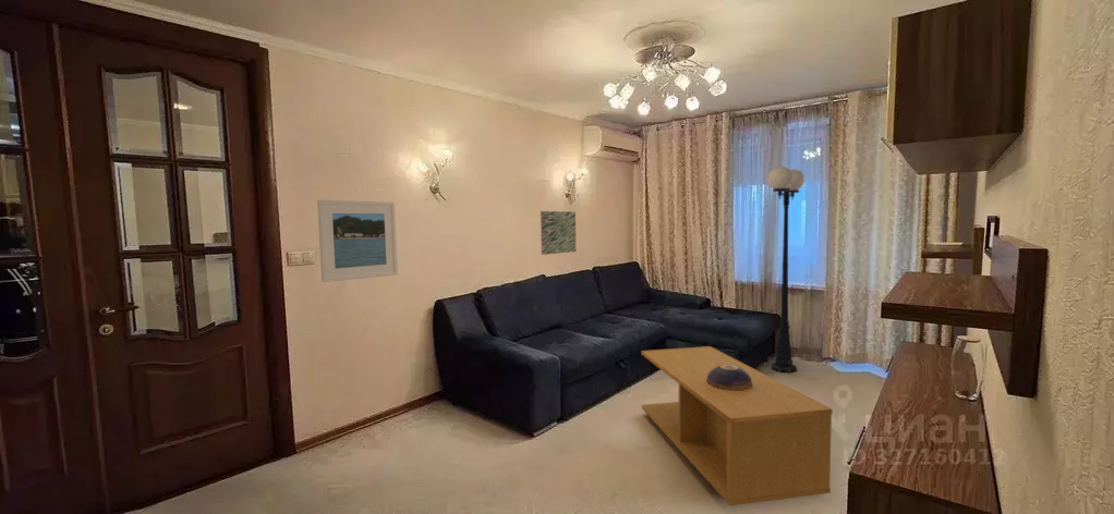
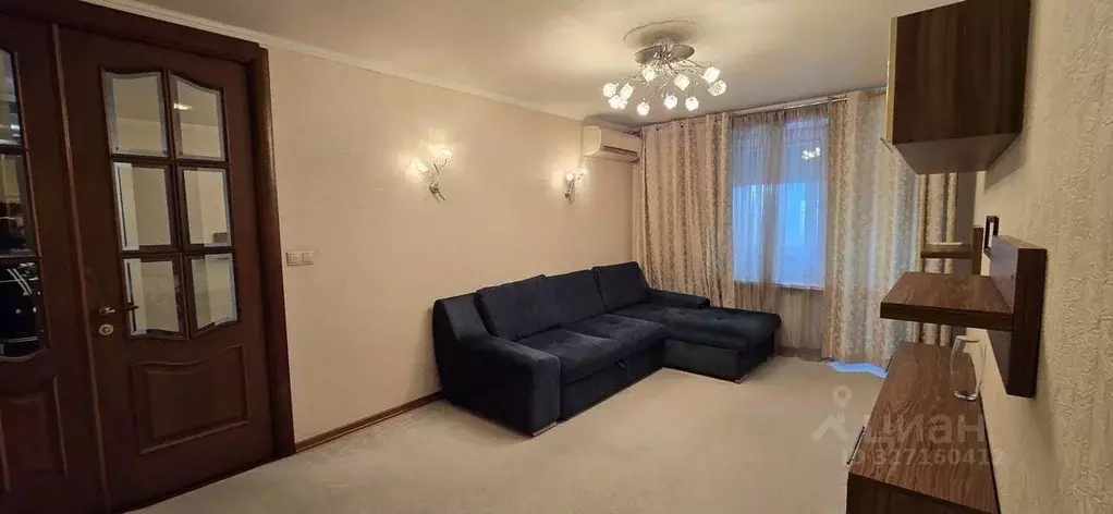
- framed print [316,199,399,283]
- wall art [540,210,577,256]
- decorative bowl [706,365,753,391]
- floor lamp [766,166,807,374]
- coffee table [640,345,834,506]
